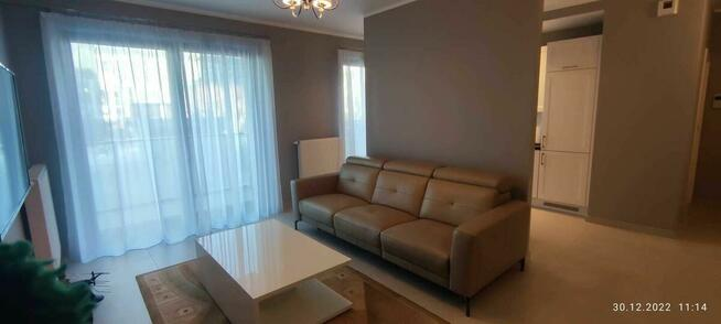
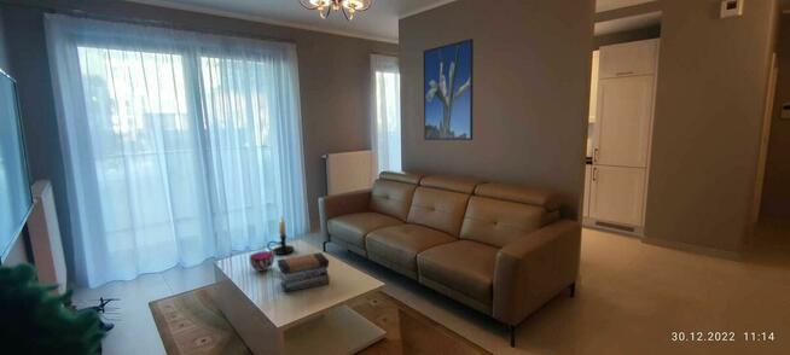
+ book stack [275,251,331,293]
+ decorative bowl [249,250,275,272]
+ candle holder [266,215,295,256]
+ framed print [423,37,475,141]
